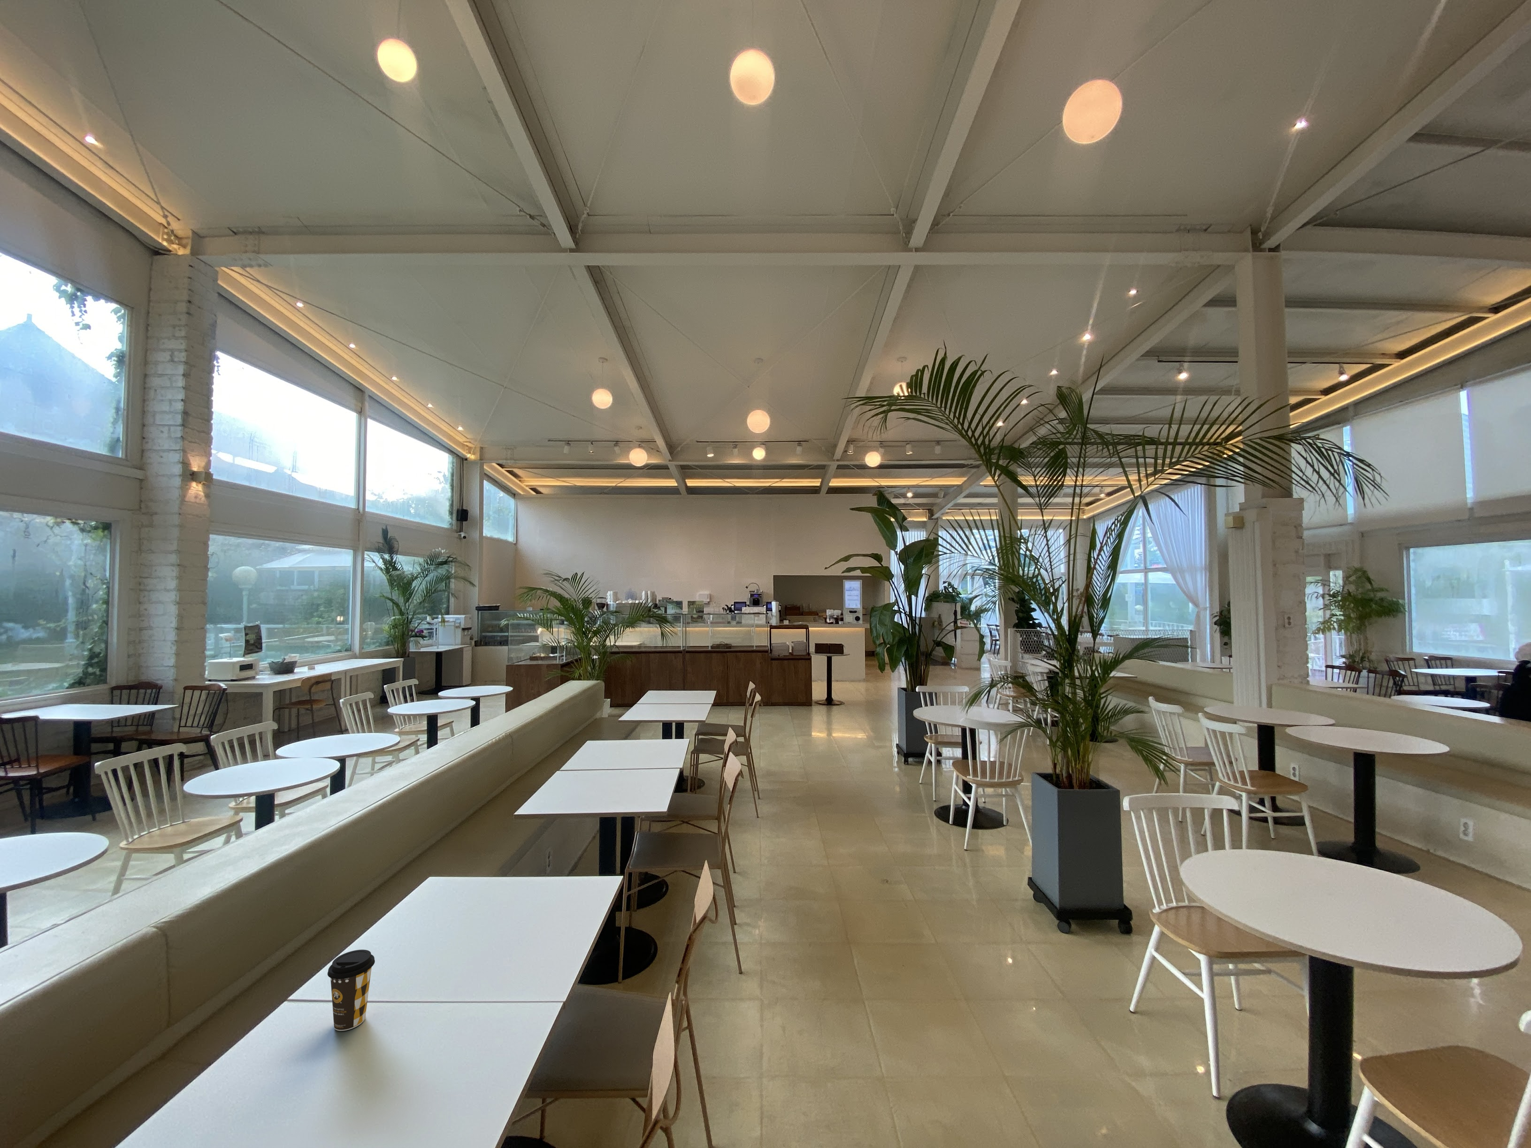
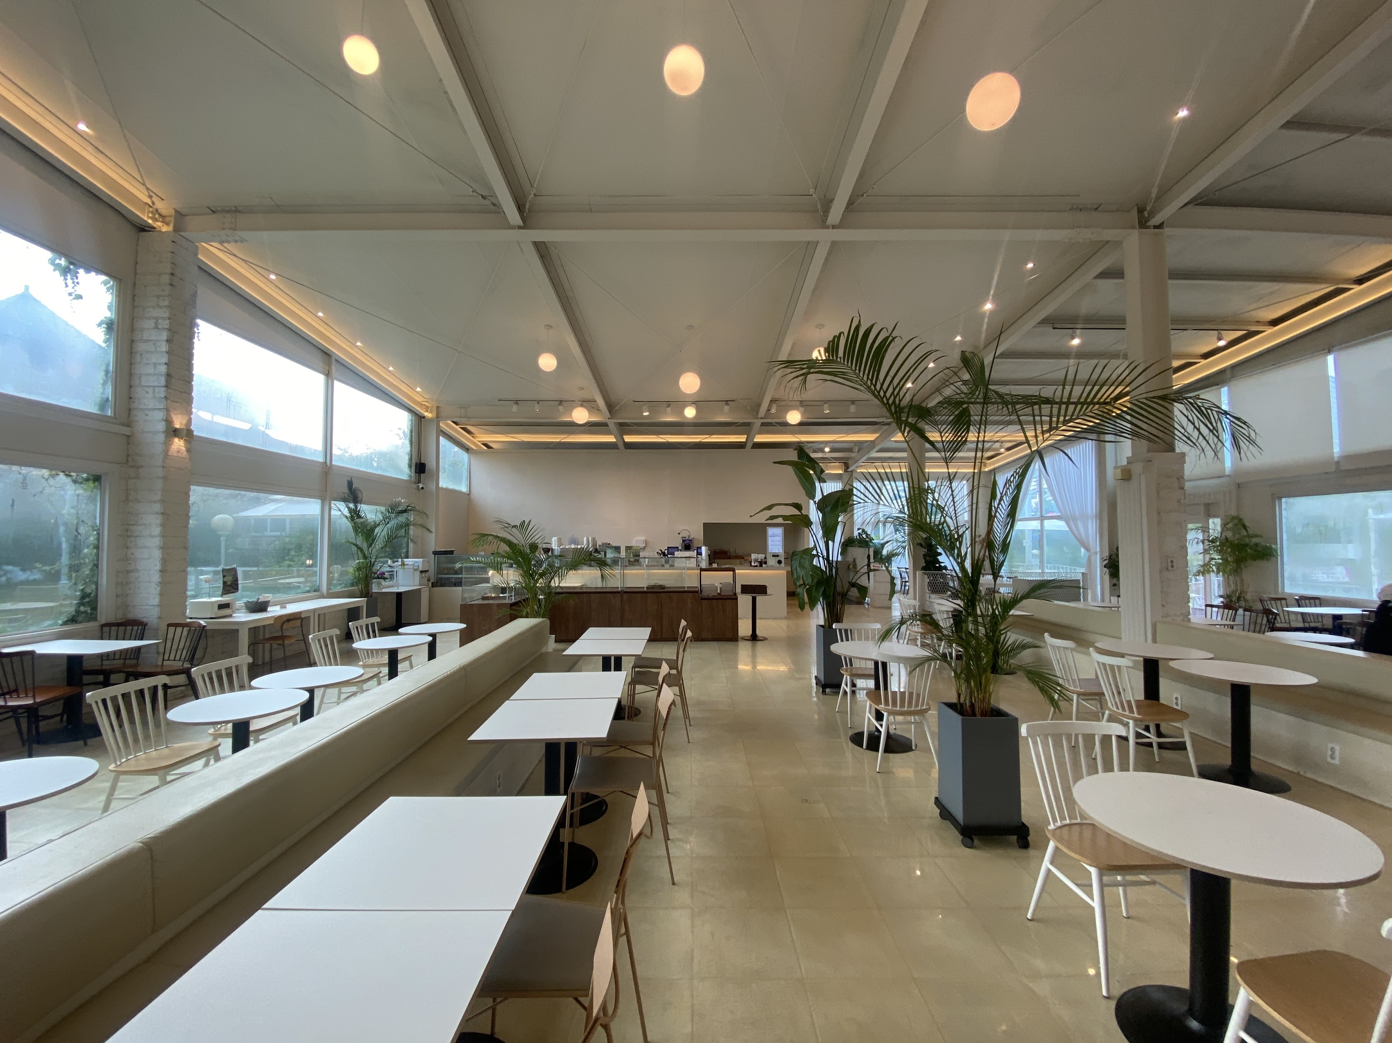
- coffee cup [327,949,375,1031]
